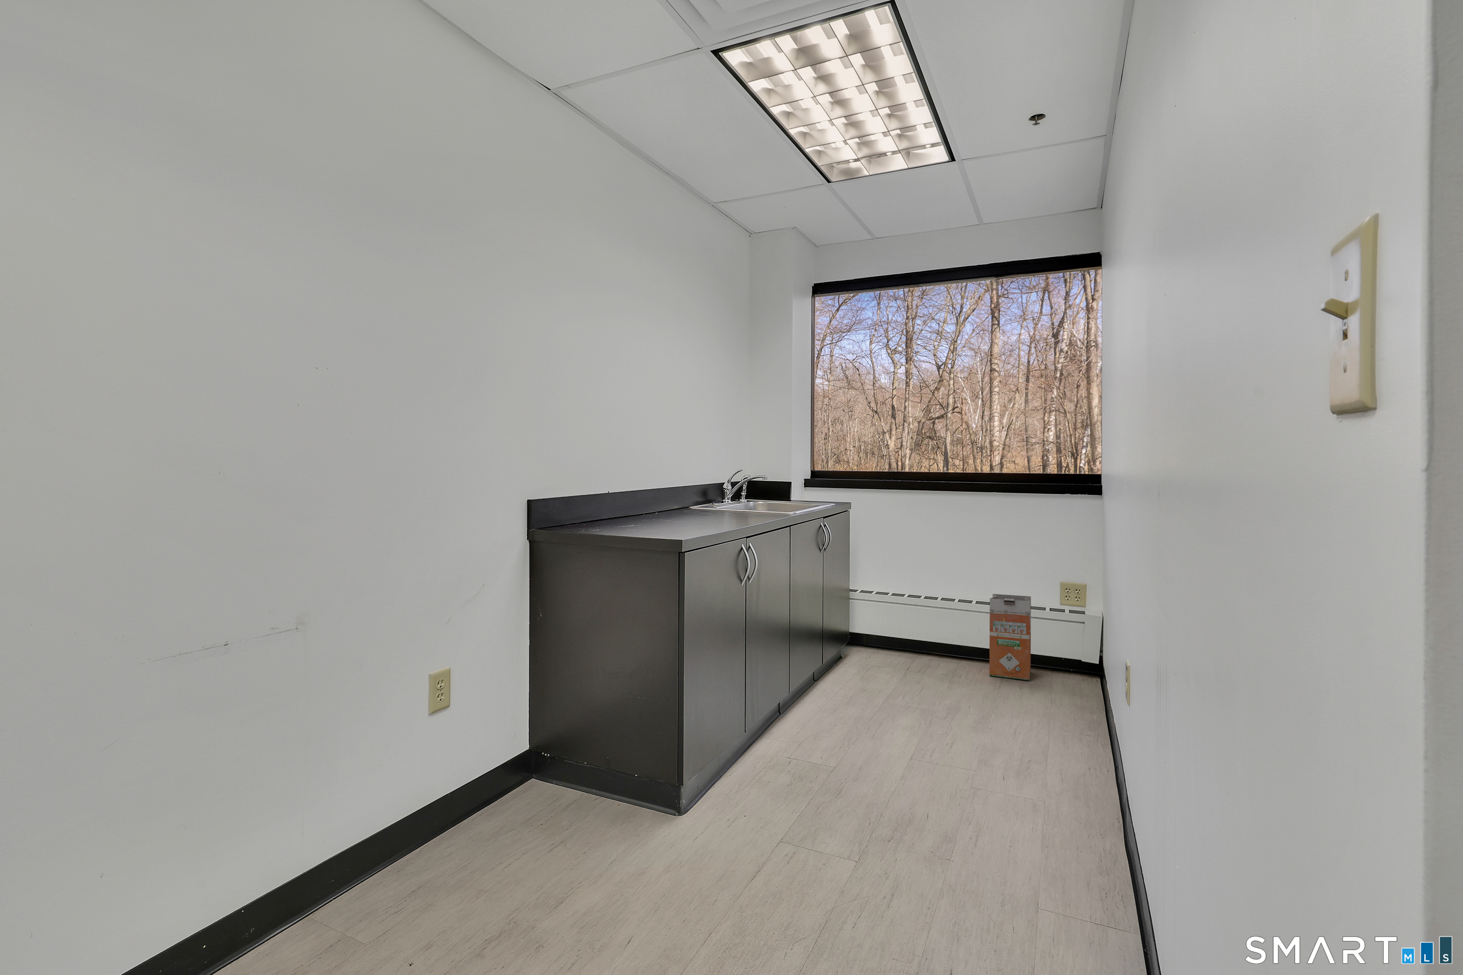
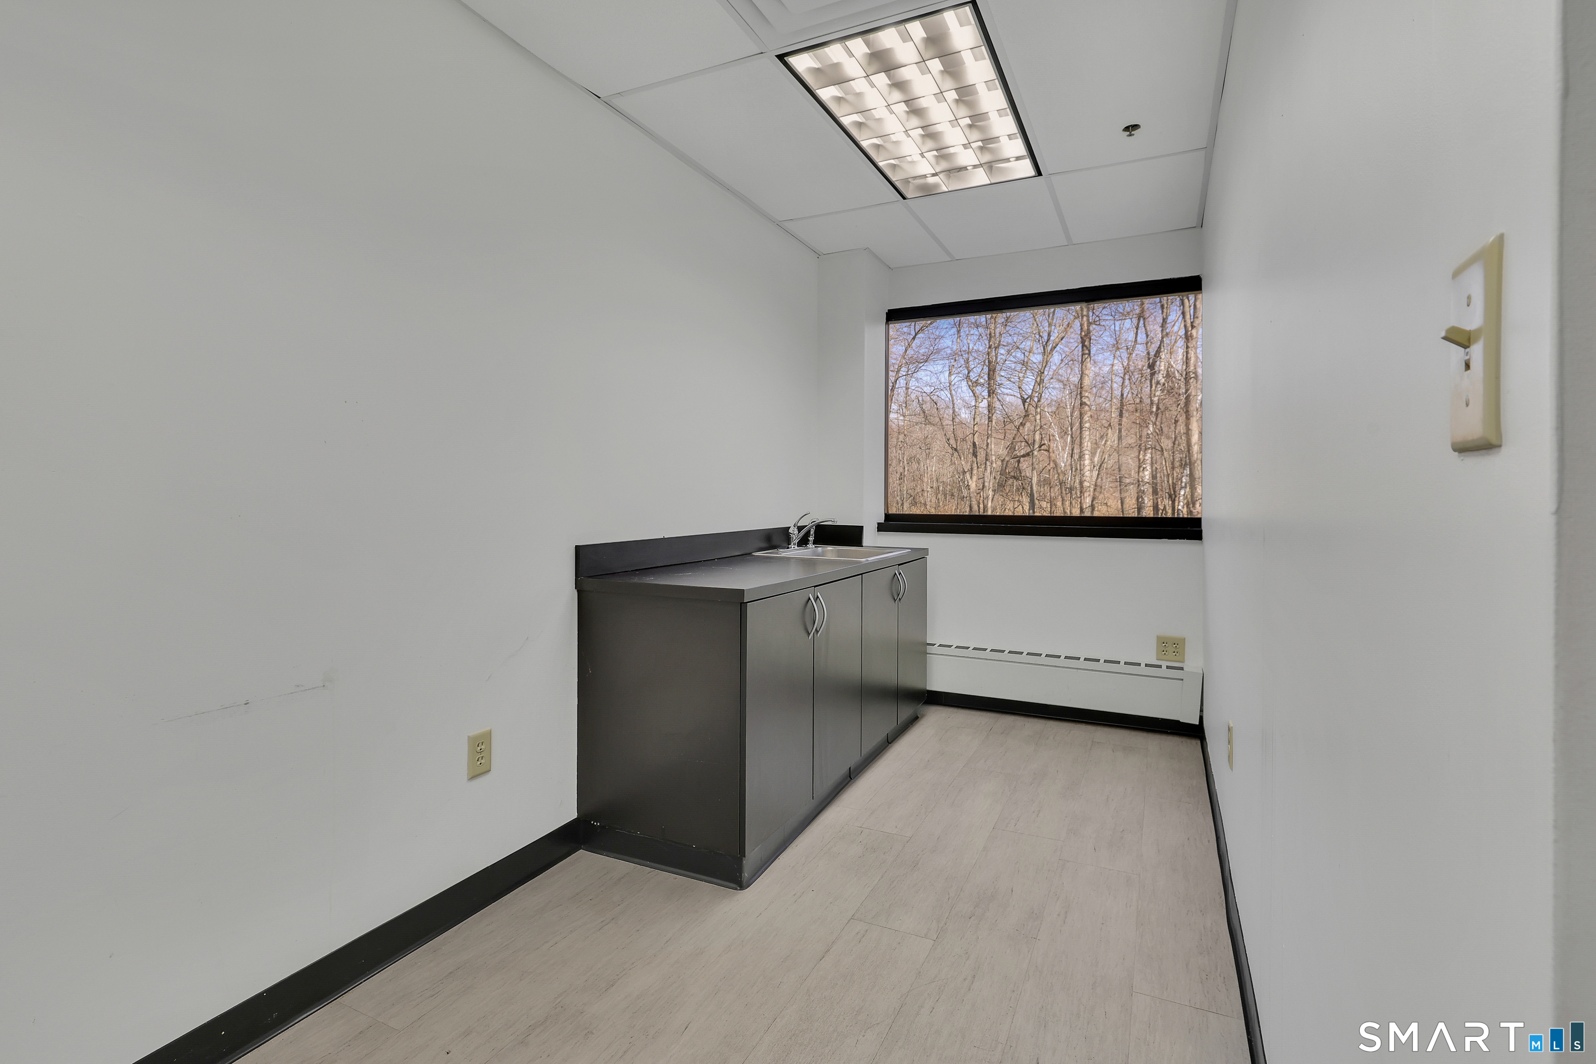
- waste bin [989,593,1032,681]
